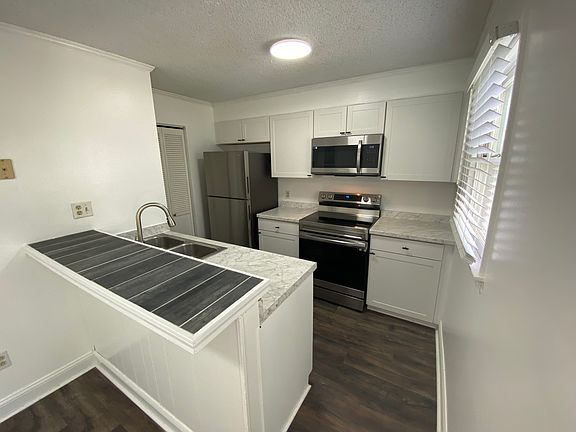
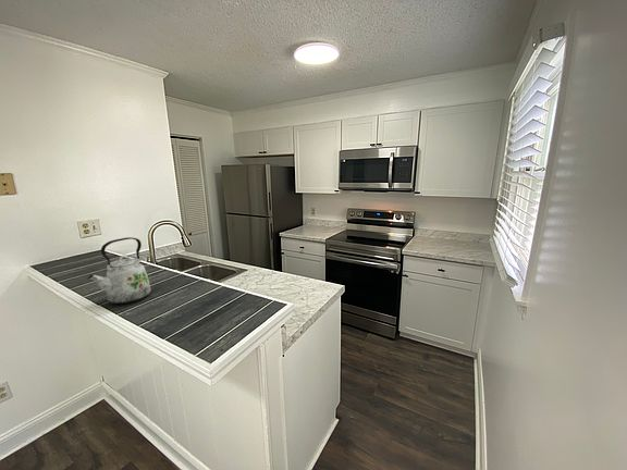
+ kettle [86,236,152,305]
